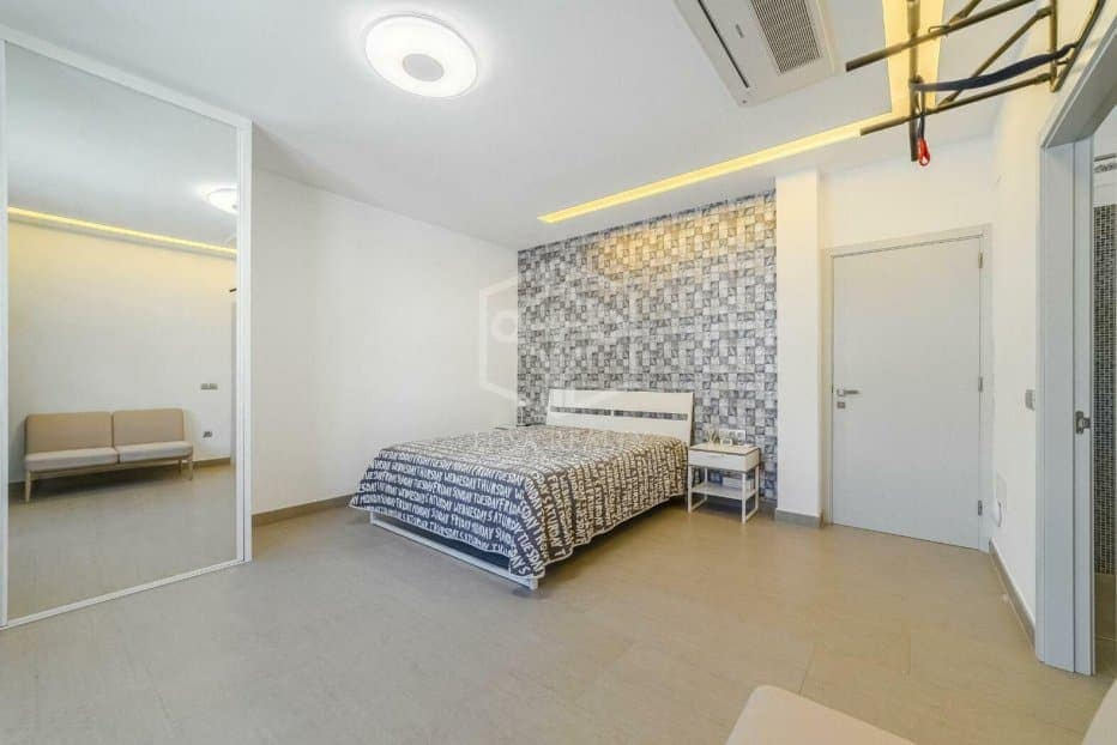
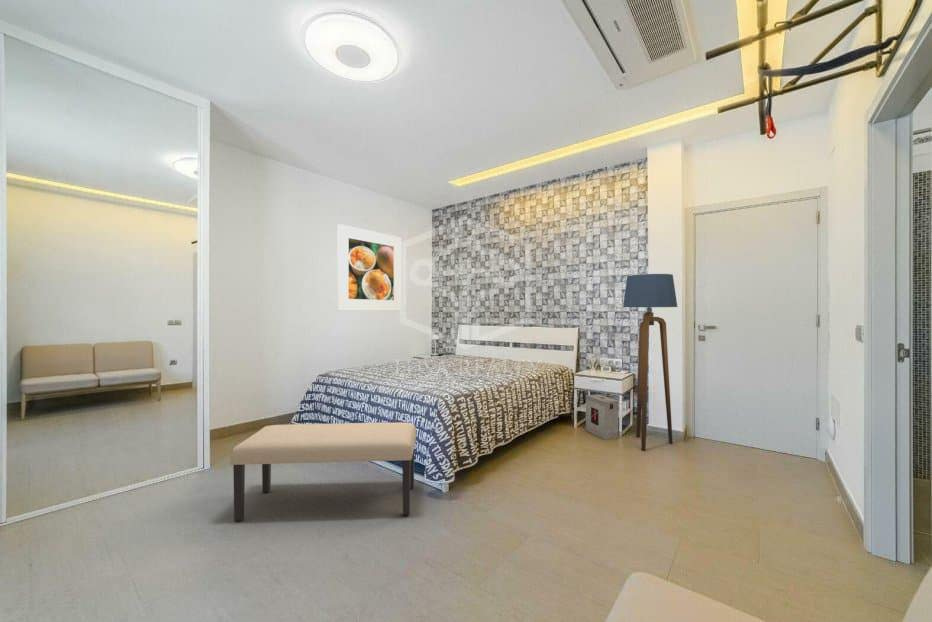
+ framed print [337,223,403,312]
+ floor lamp [622,273,678,452]
+ box [585,393,620,441]
+ bench [230,421,417,522]
